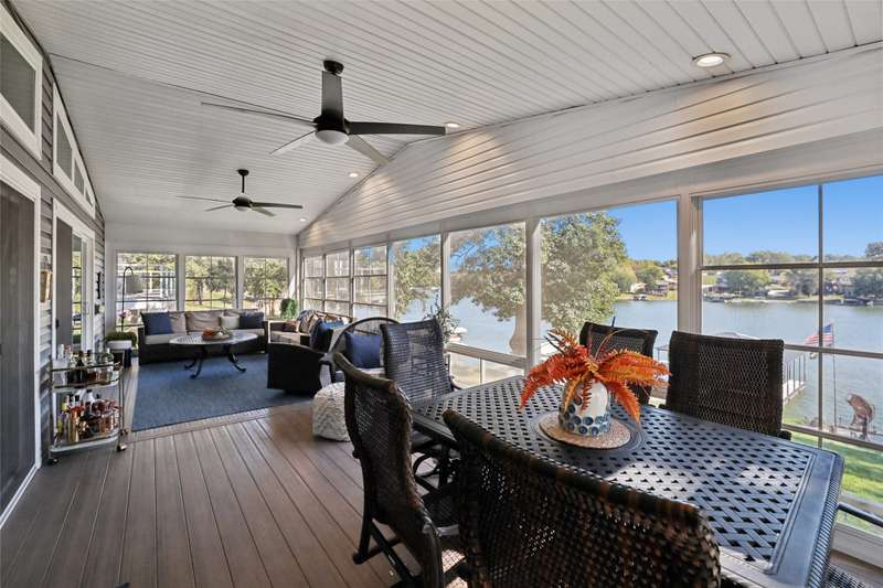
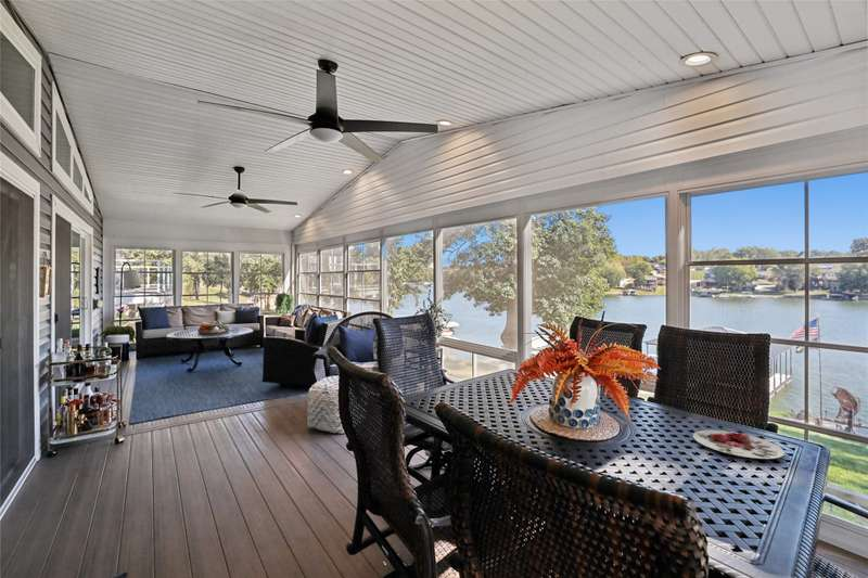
+ plate [692,429,786,460]
